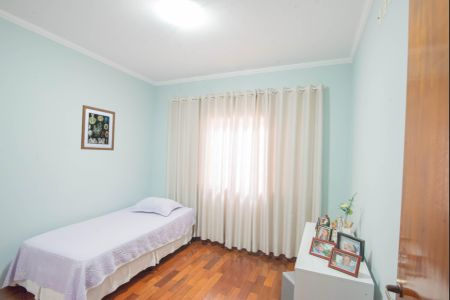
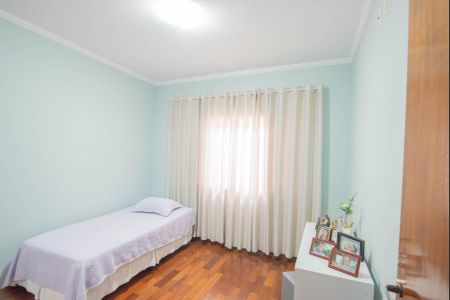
- wall art [80,104,116,151]
